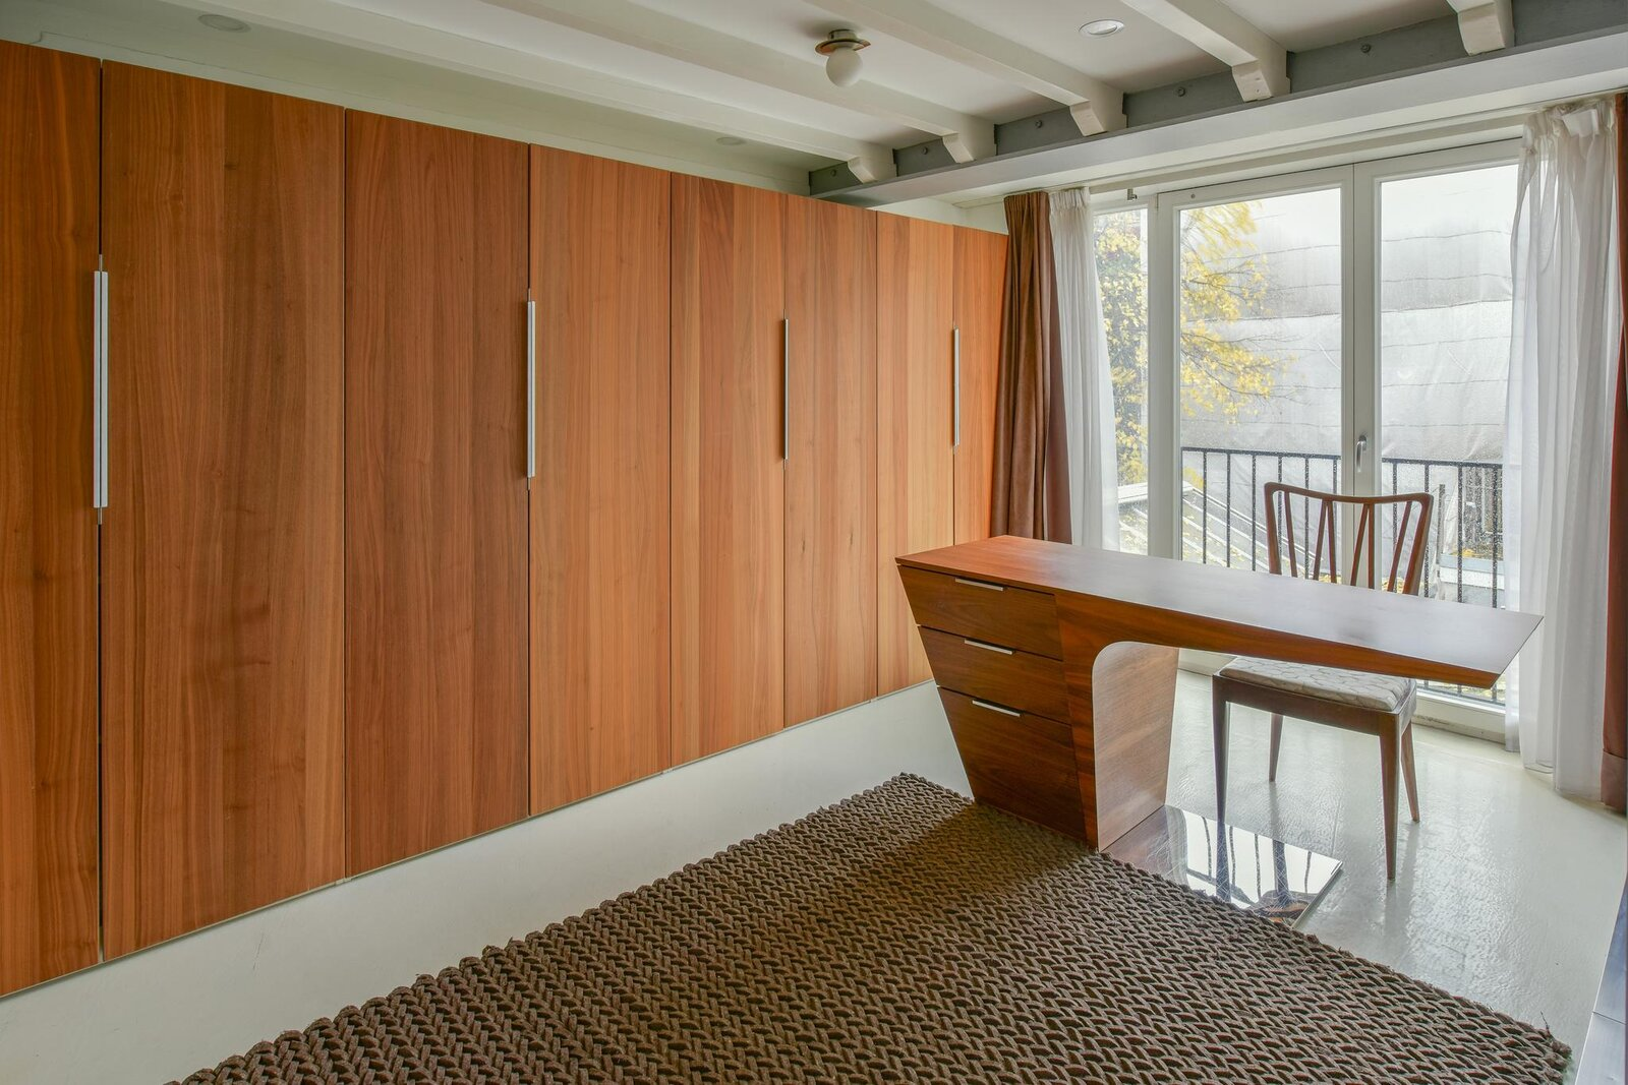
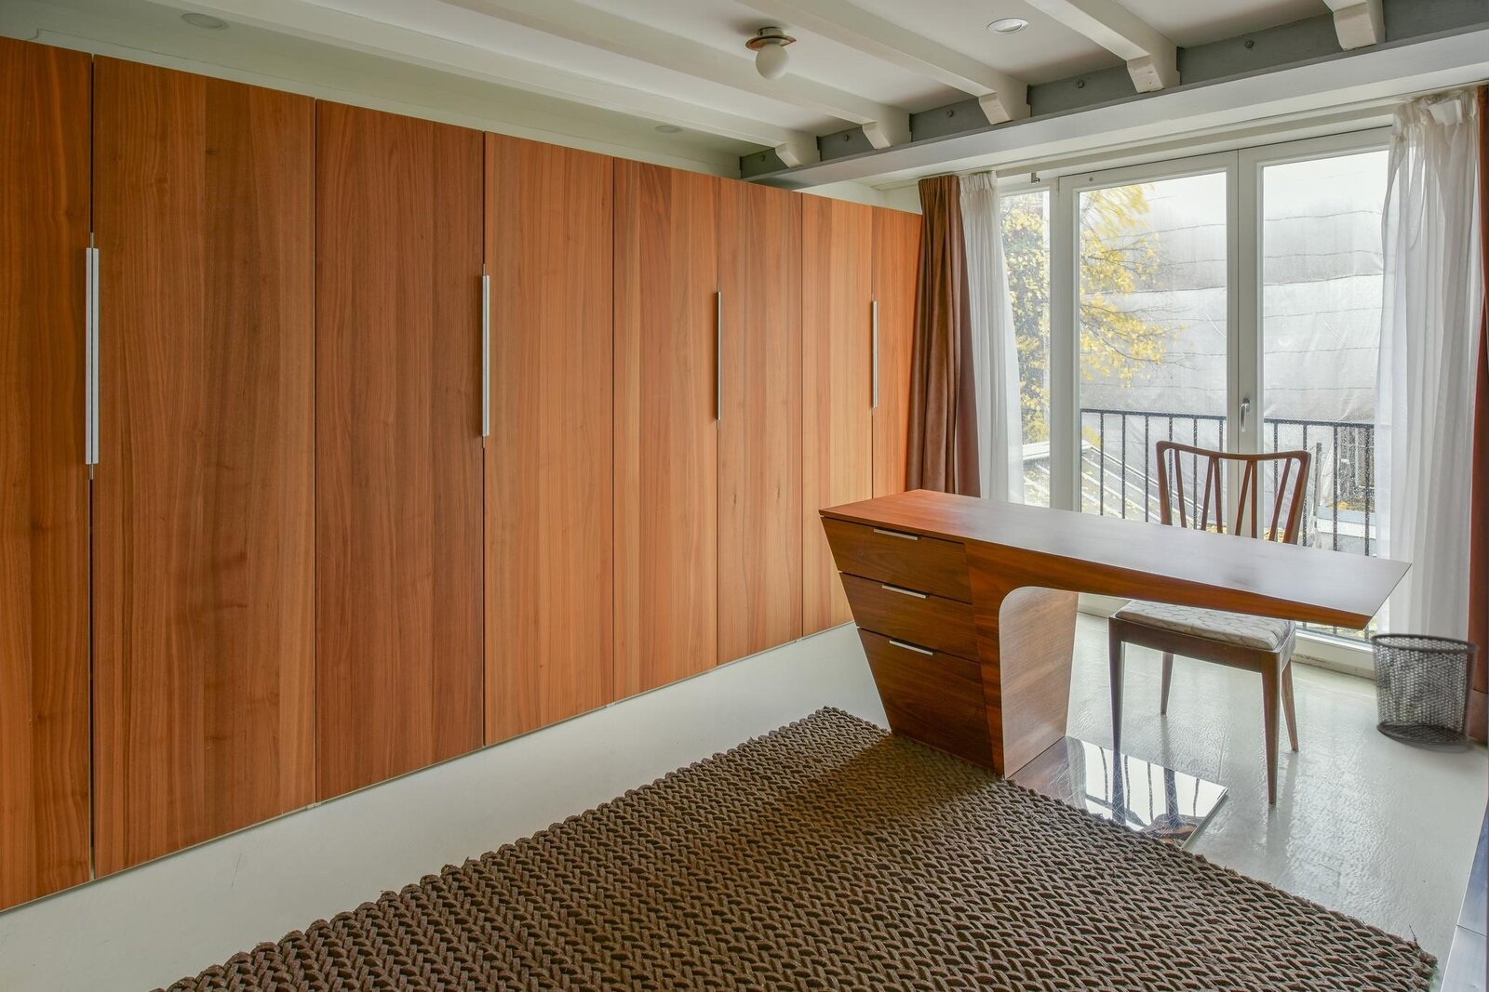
+ waste bin [1368,632,1480,746]
